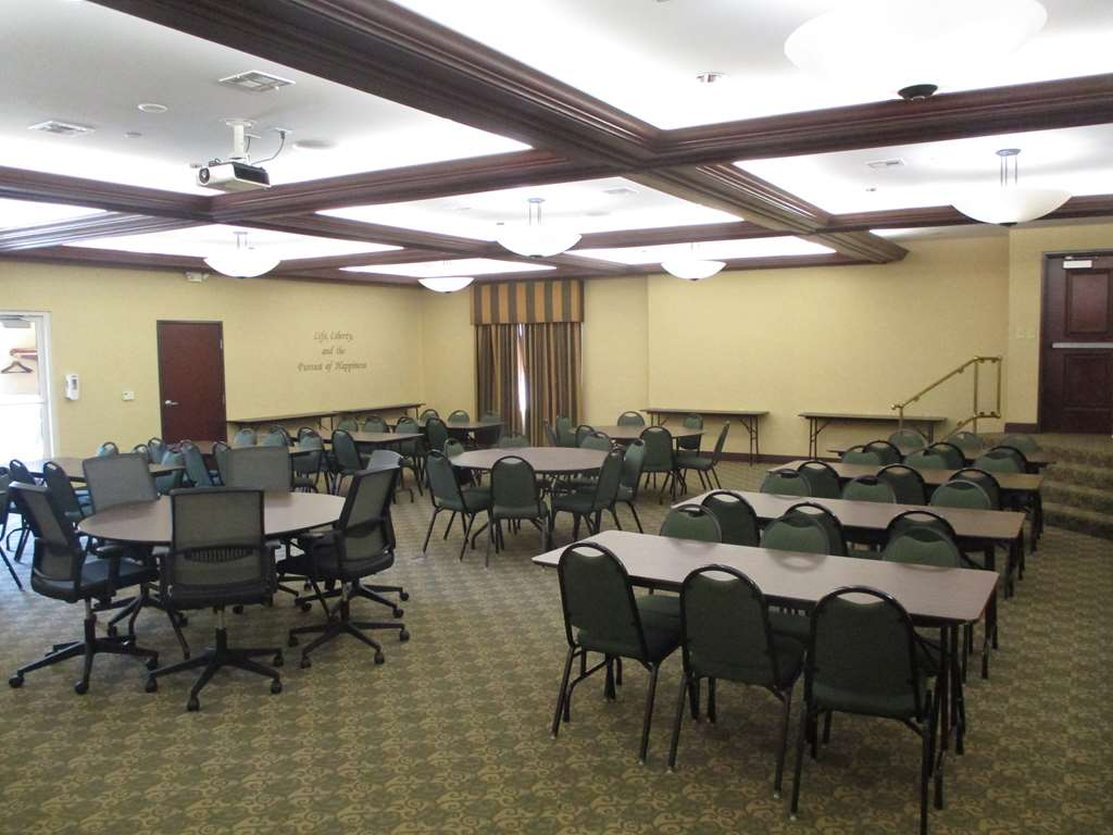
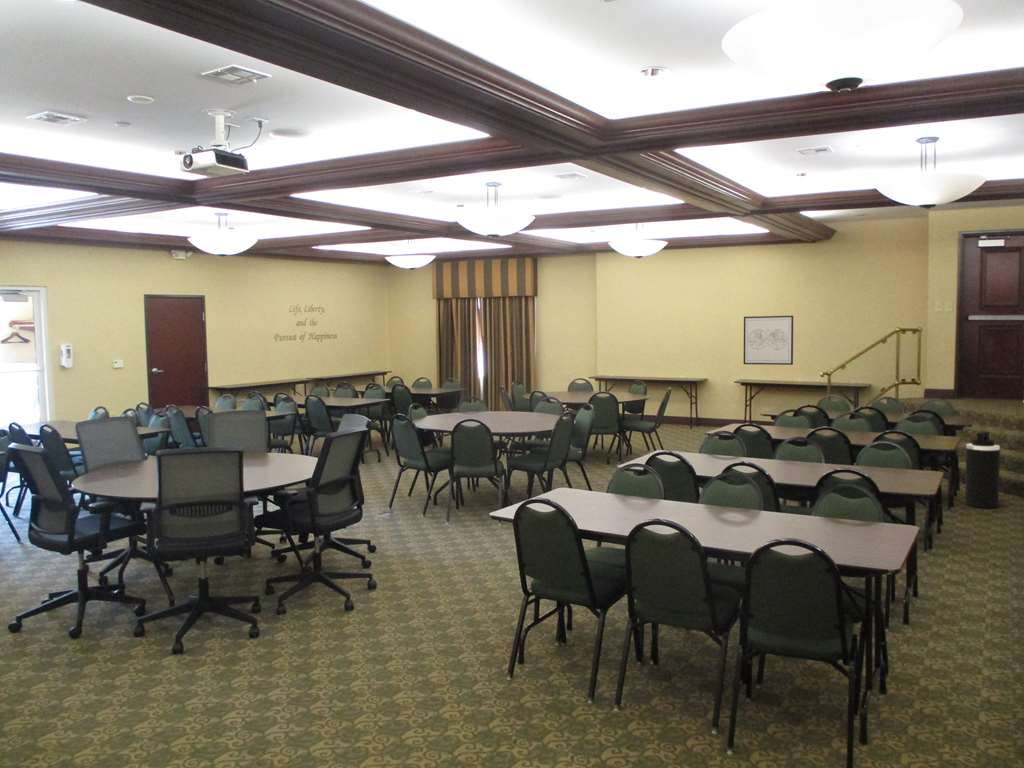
+ wall art [743,315,794,366]
+ trash can [964,431,1001,509]
